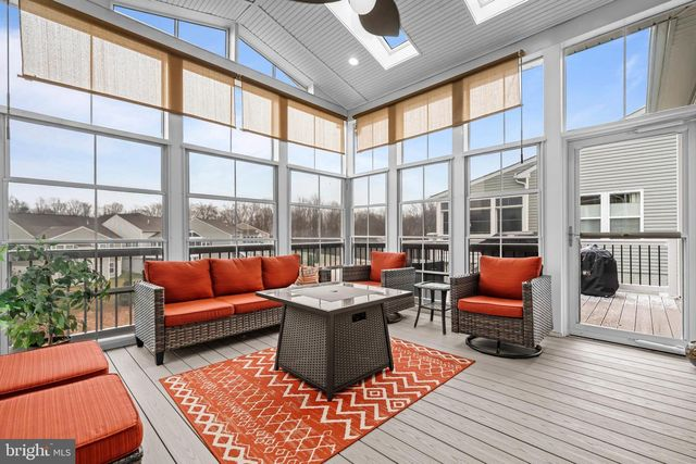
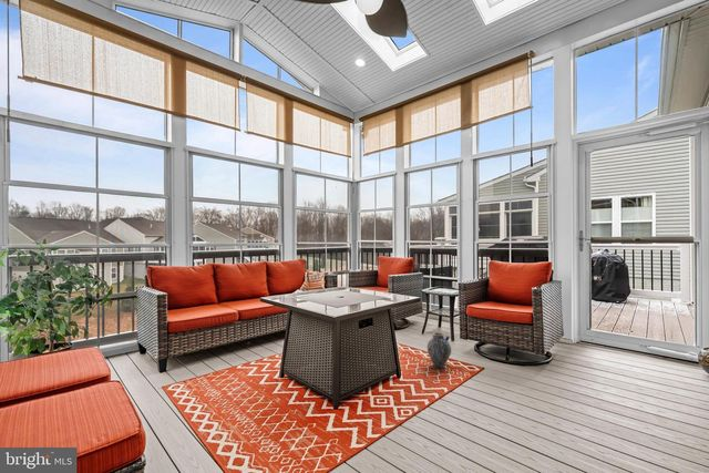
+ ceramic jug [427,331,452,370]
